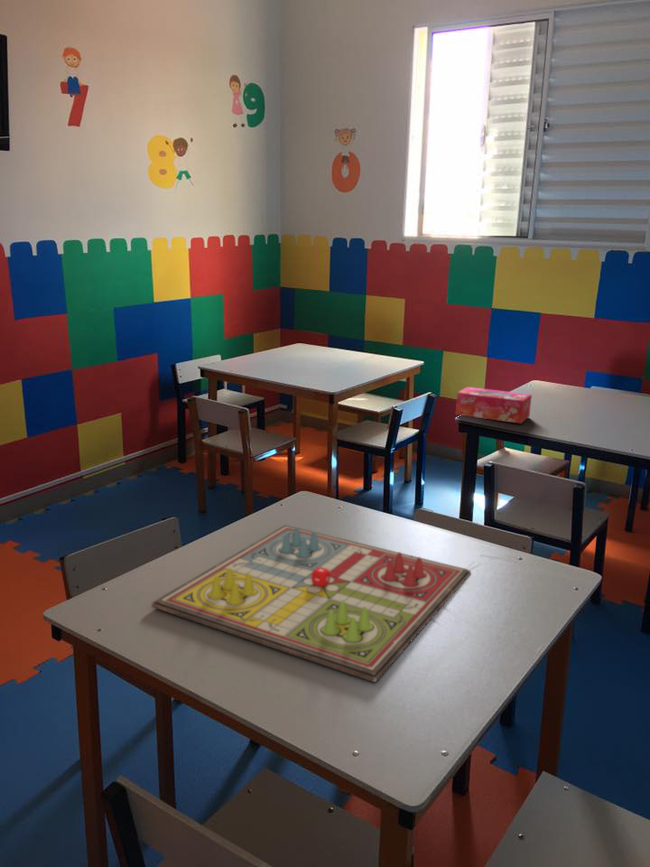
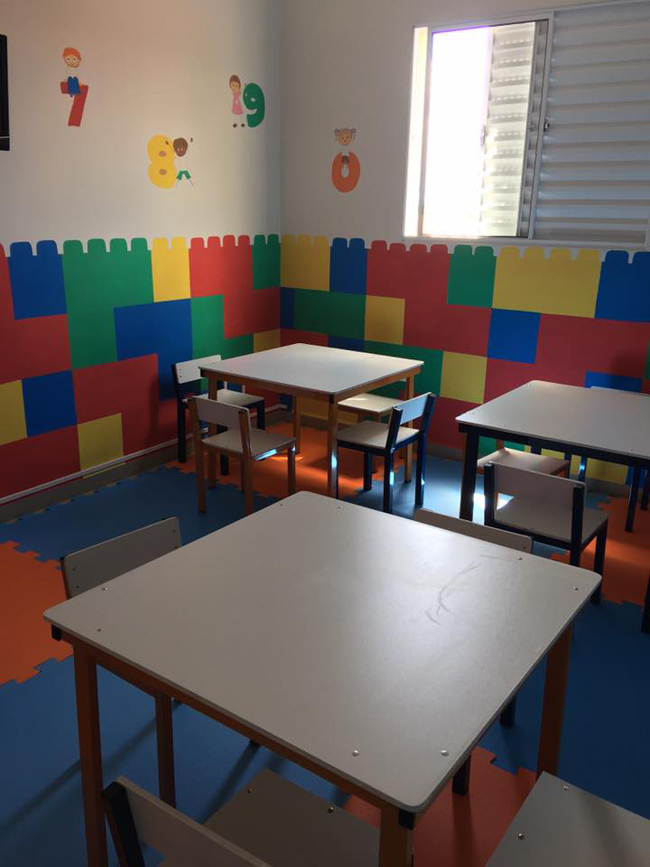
- tissue box [455,386,533,424]
- gameboard [151,524,472,683]
